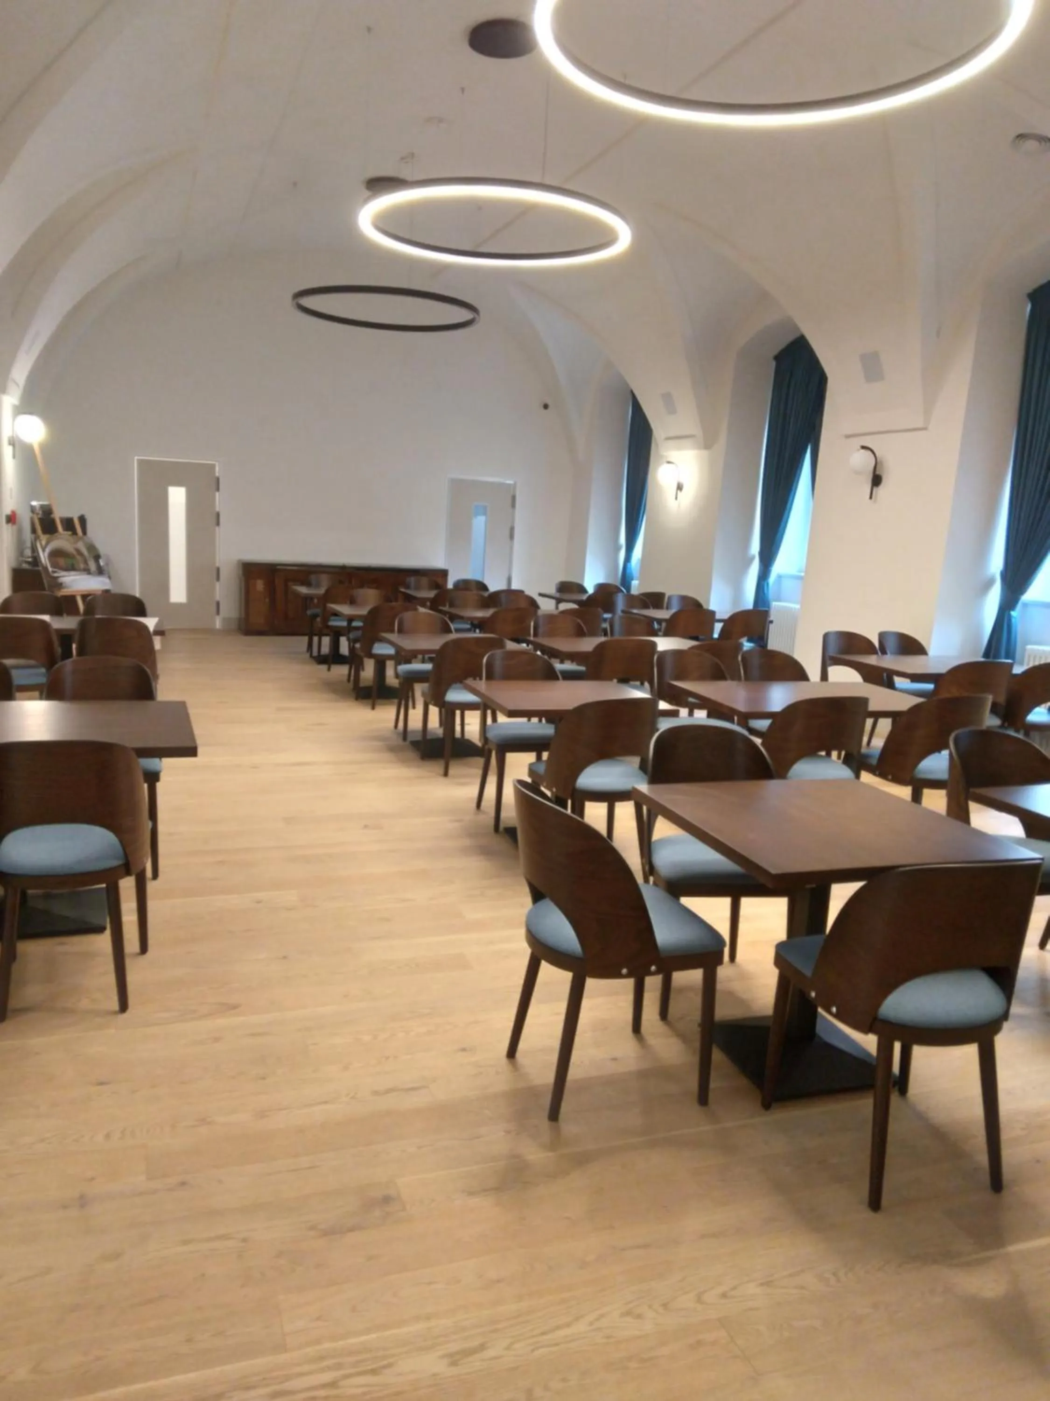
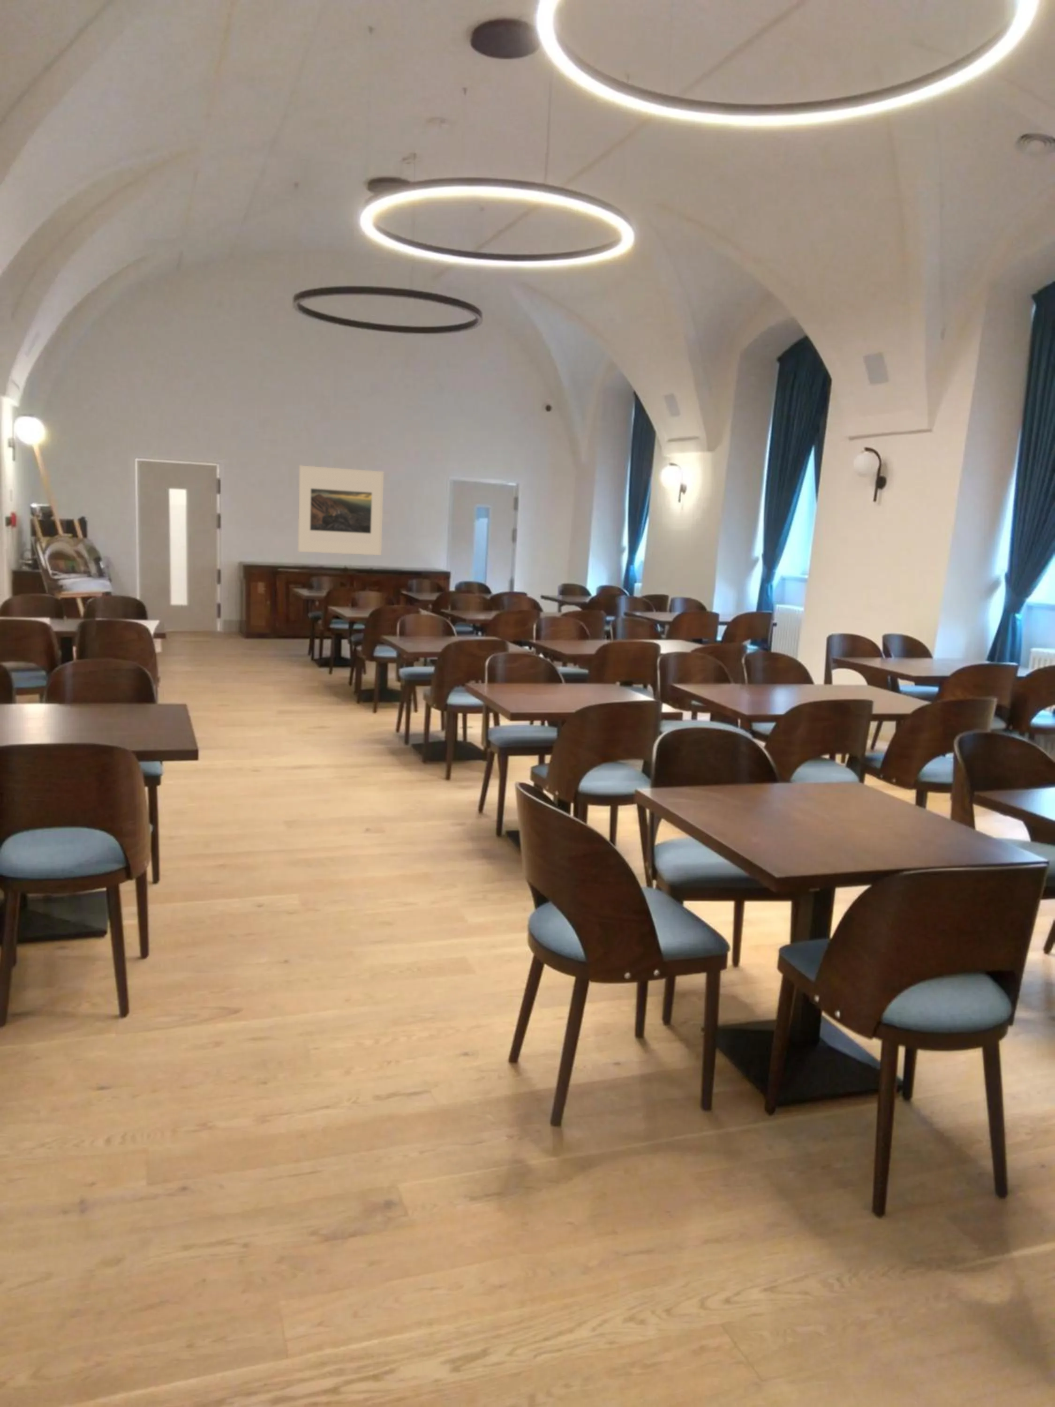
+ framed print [297,465,385,556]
